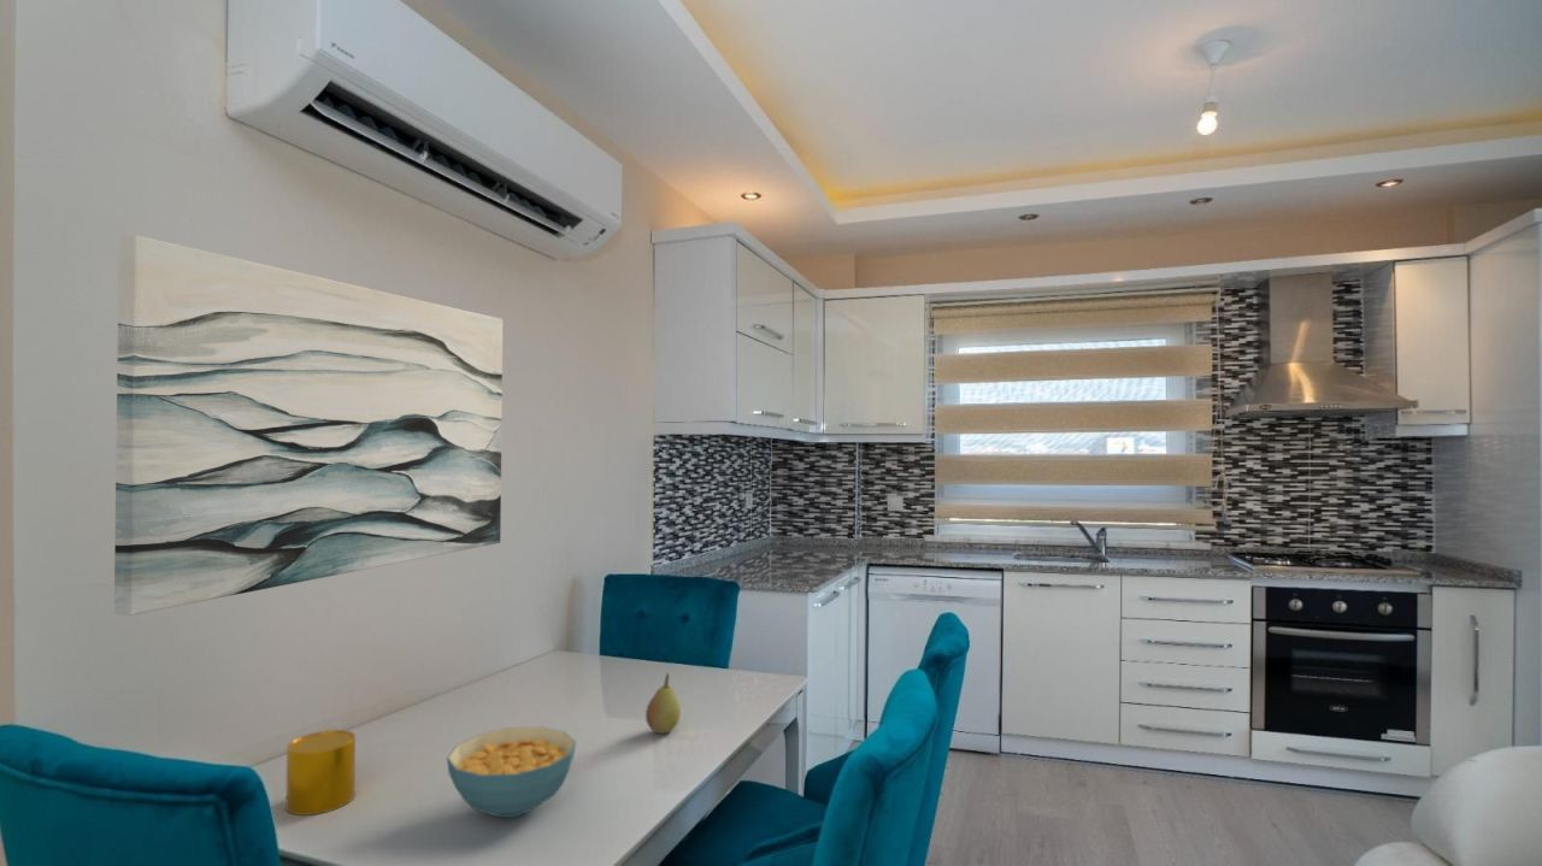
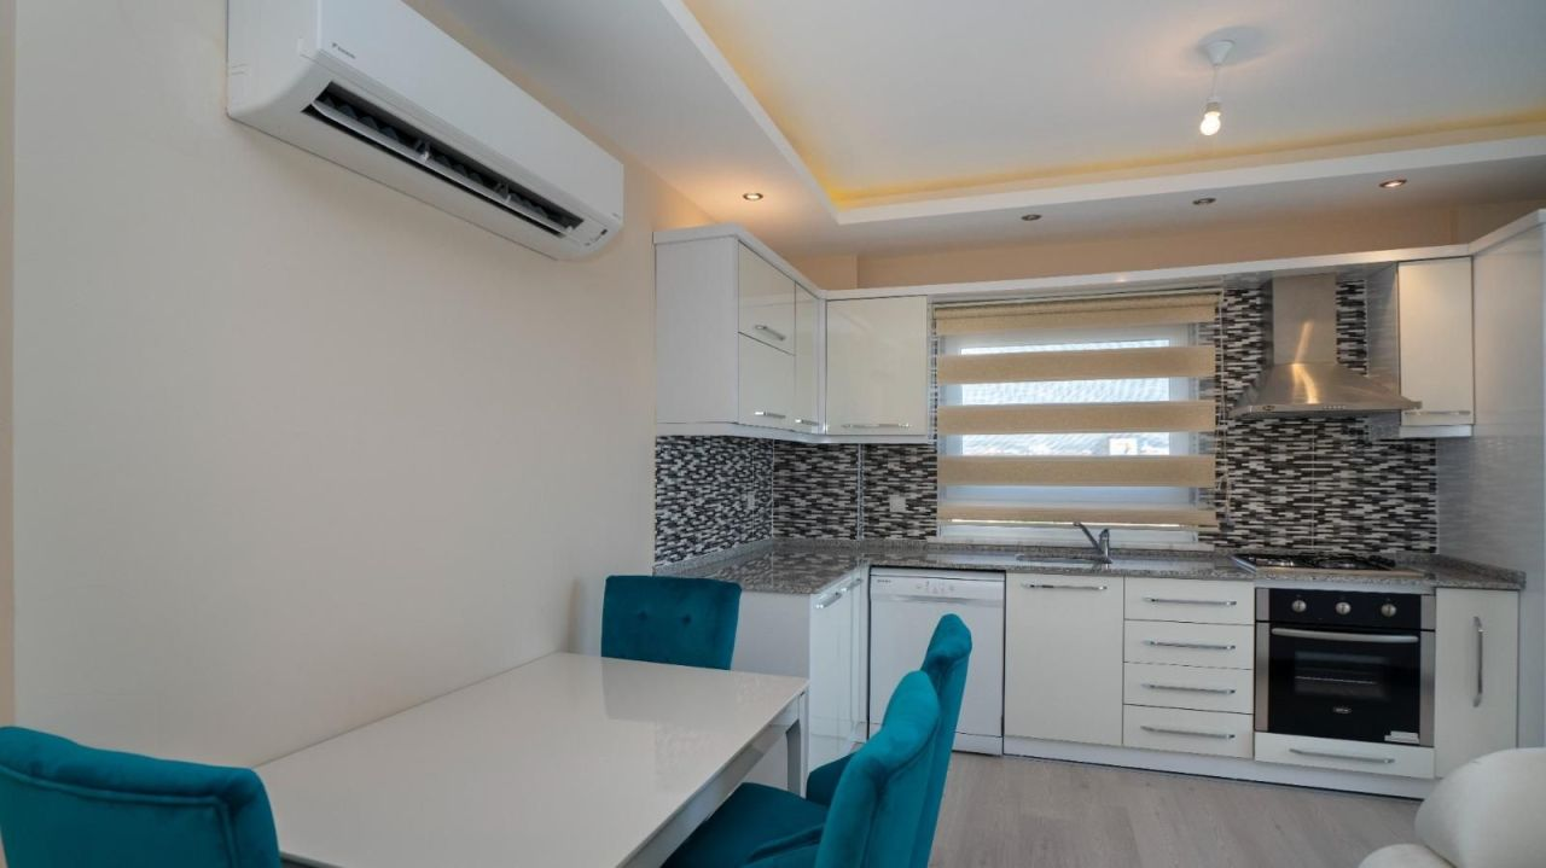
- wall art [113,234,504,617]
- cup [284,729,357,817]
- fruit [645,672,682,735]
- cereal bowl [446,725,577,819]
